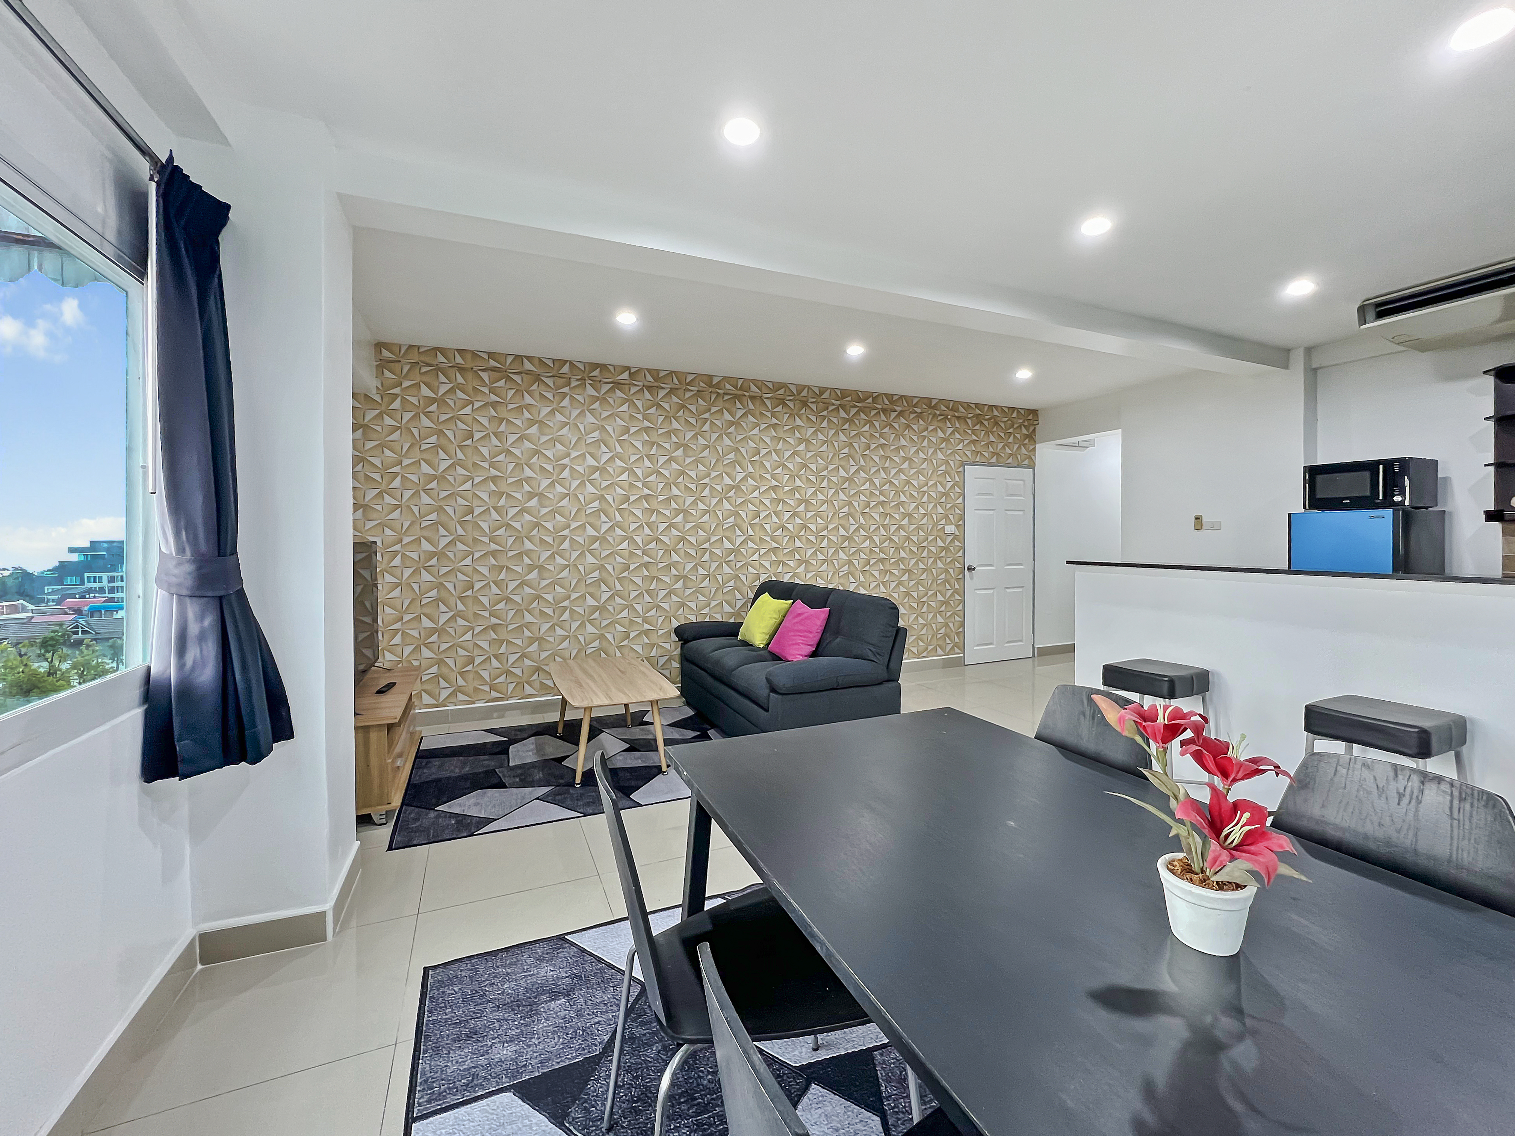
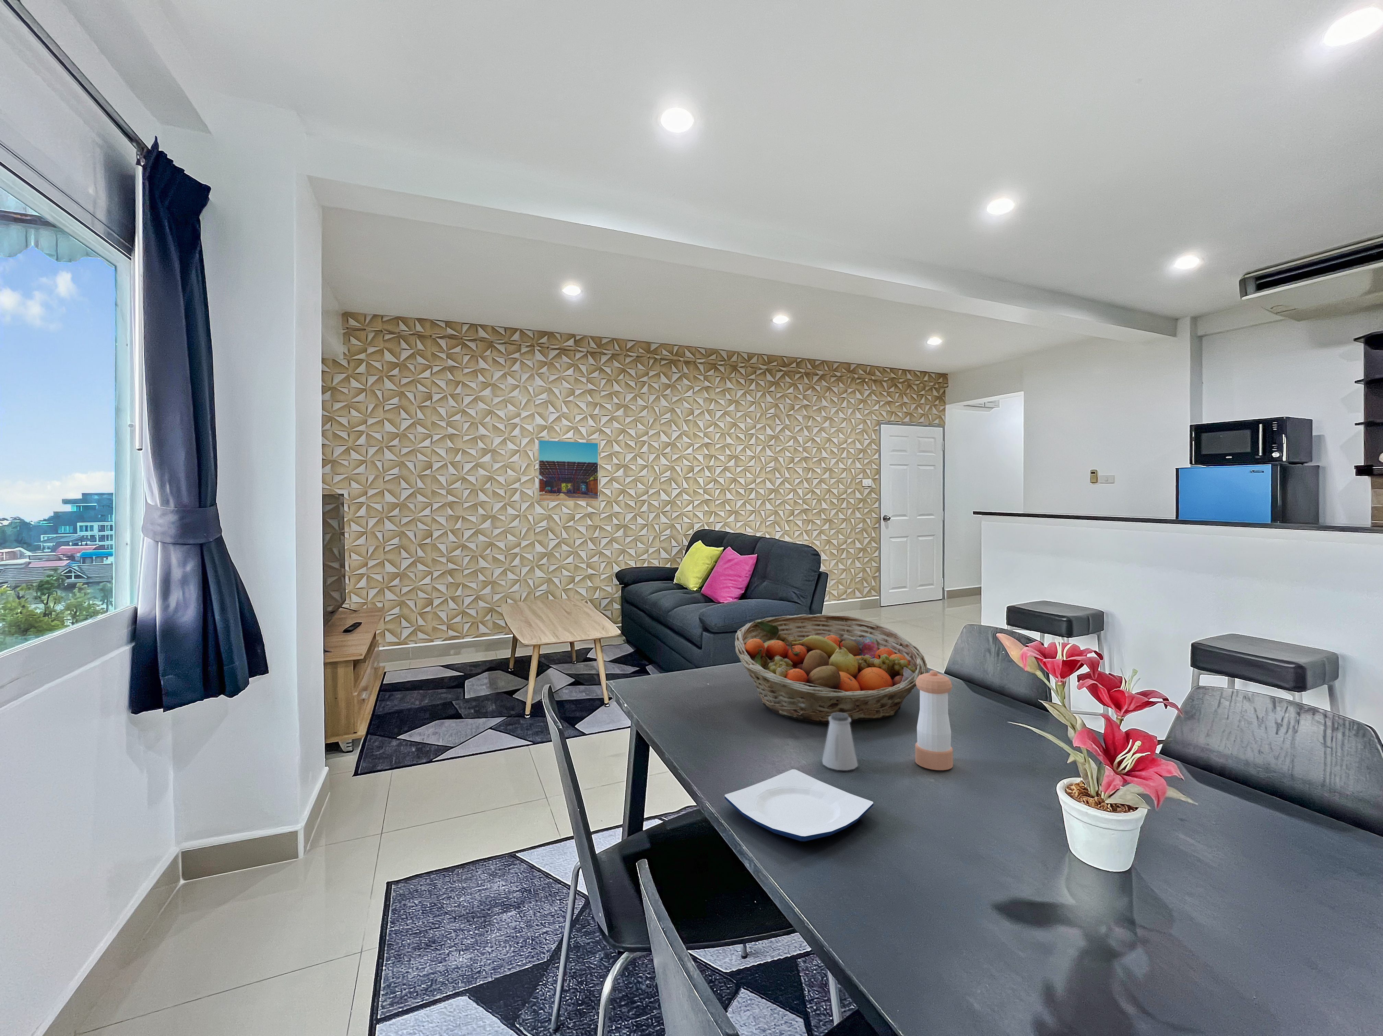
+ saltshaker [822,713,858,770]
+ pepper shaker [915,670,953,770]
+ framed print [538,440,599,502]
+ fruit basket [735,614,928,724]
+ plate [724,769,873,842]
